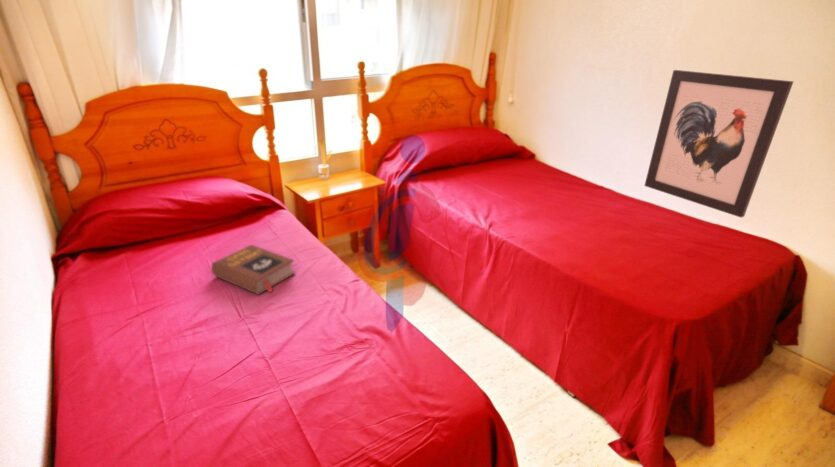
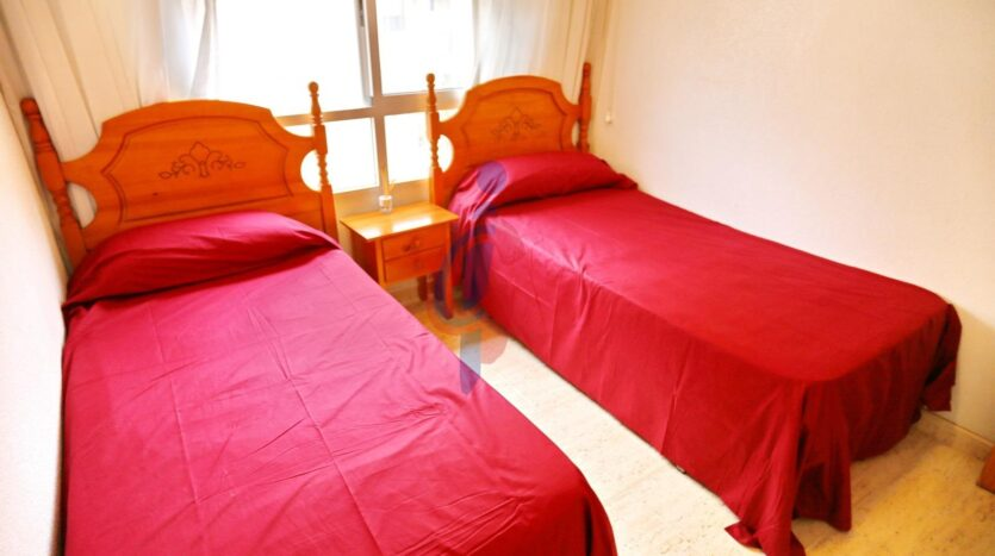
- book [210,243,297,296]
- wall art [643,69,795,218]
